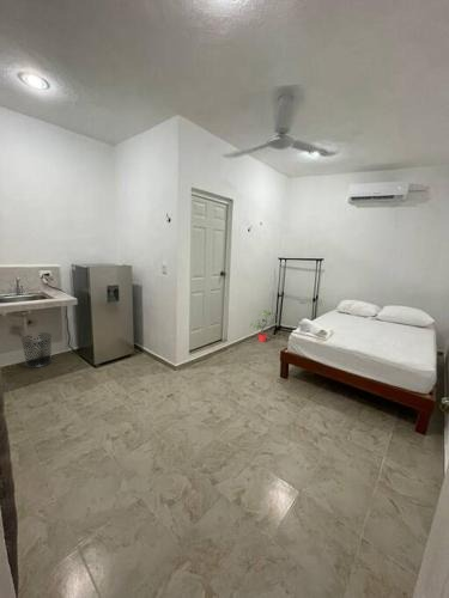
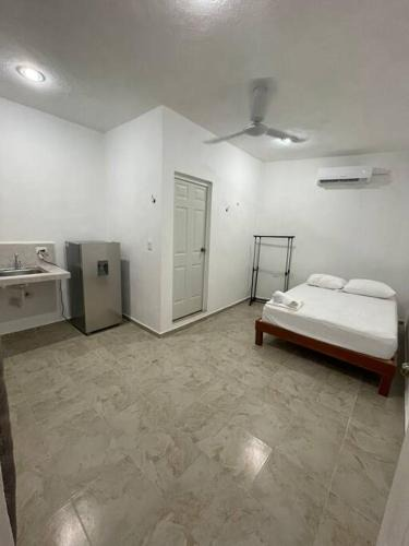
- potted plant [249,310,280,343]
- trash can [19,332,54,368]
